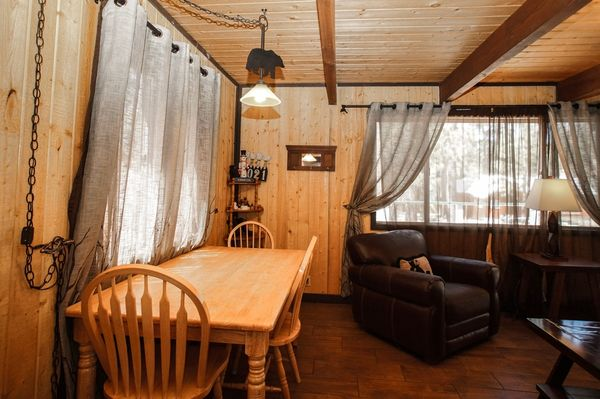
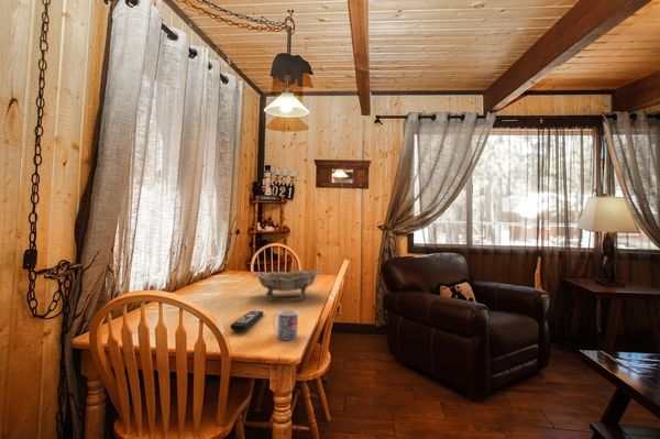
+ mug [272,309,299,341]
+ remote control [230,310,264,332]
+ decorative bowl [252,268,321,301]
